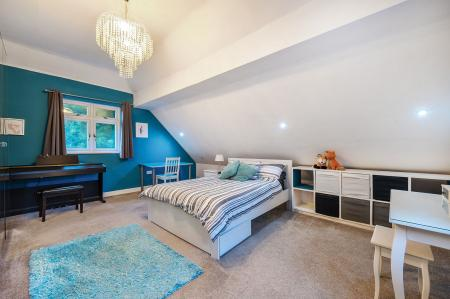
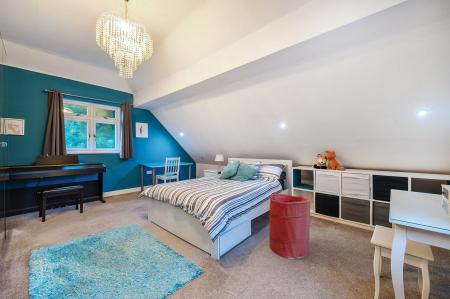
+ laundry hamper [268,193,311,260]
